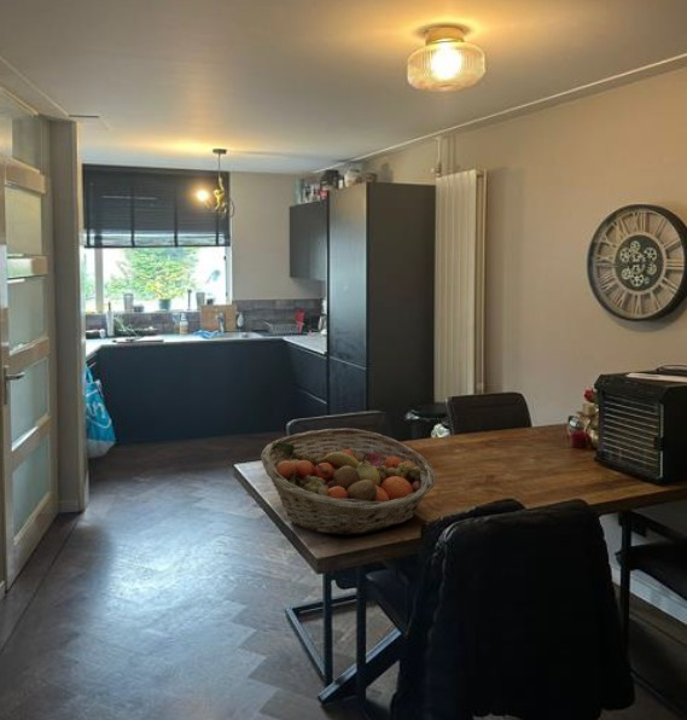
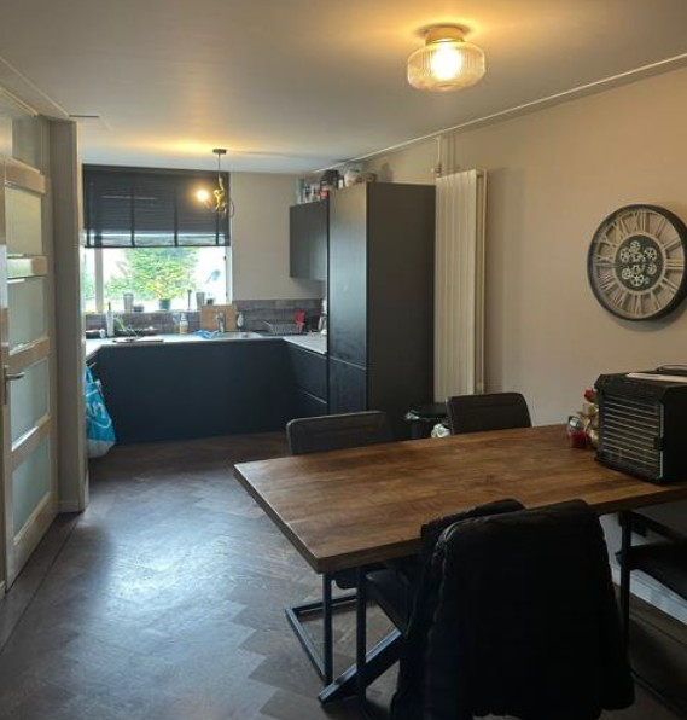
- fruit basket [260,428,437,536]
